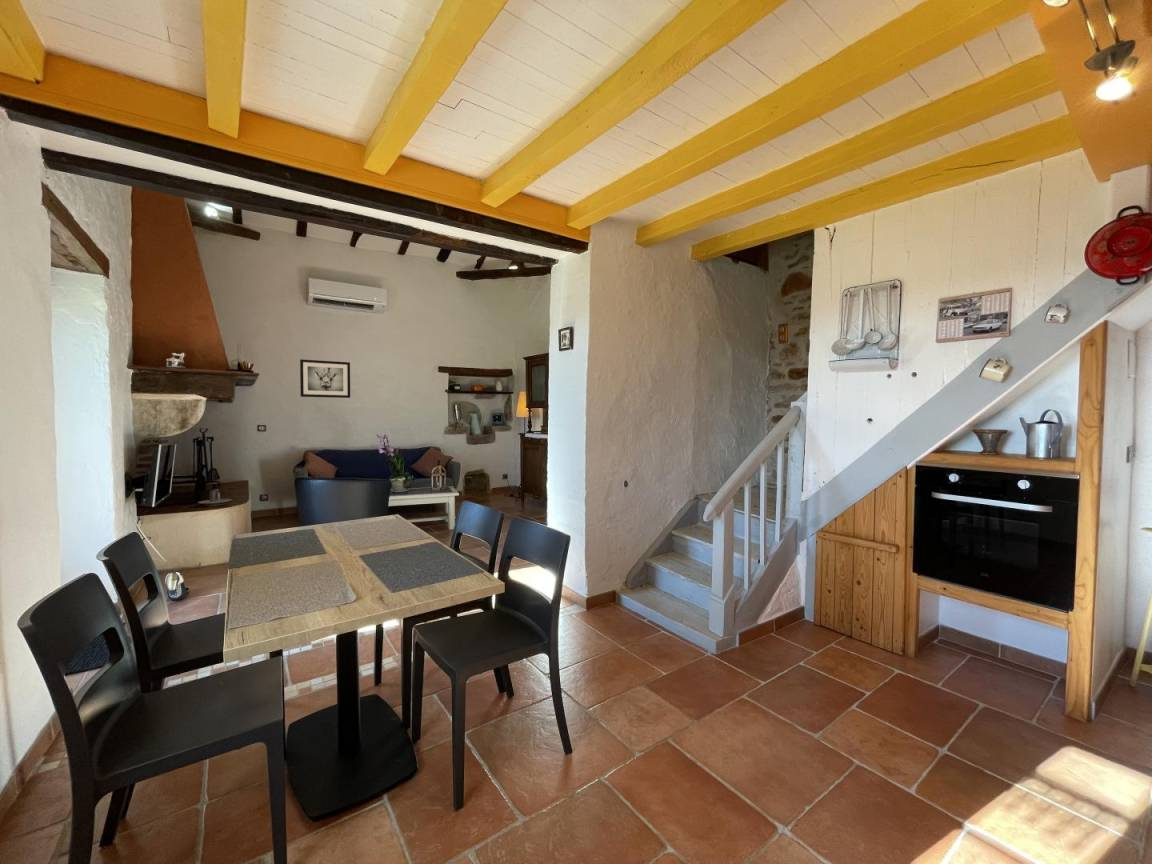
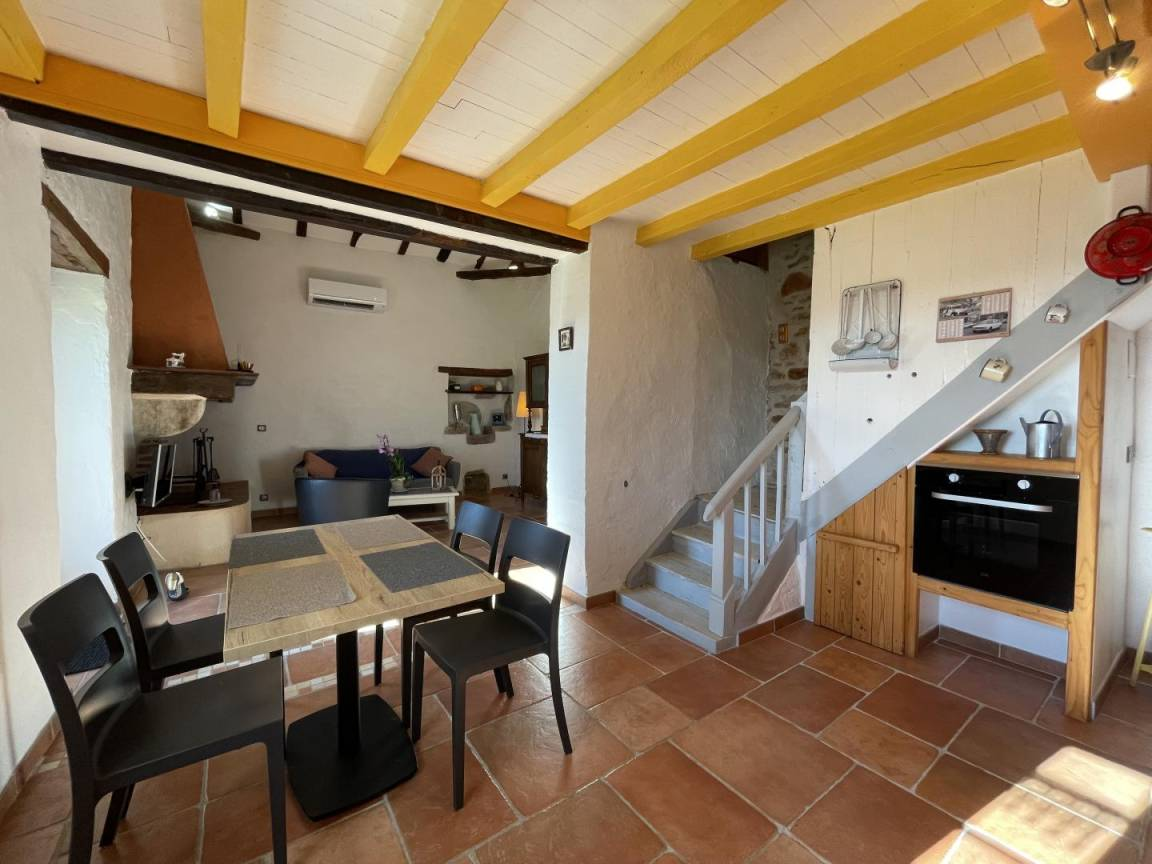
- wall art [299,358,351,399]
